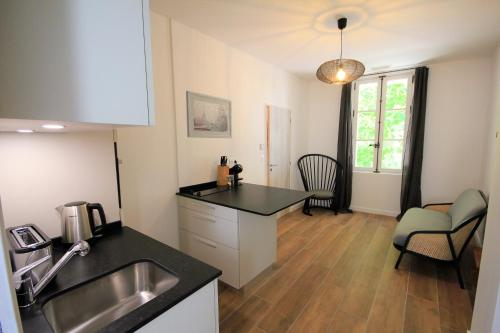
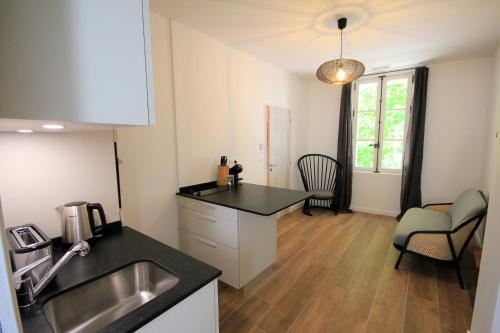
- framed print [185,90,233,139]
